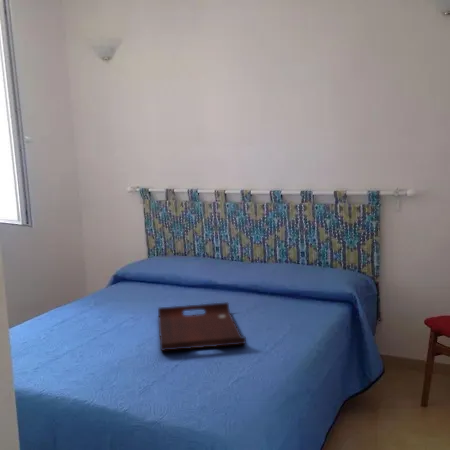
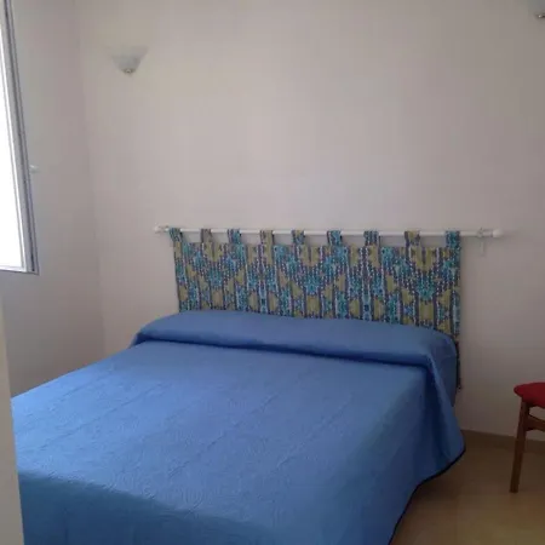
- serving tray [157,301,247,352]
